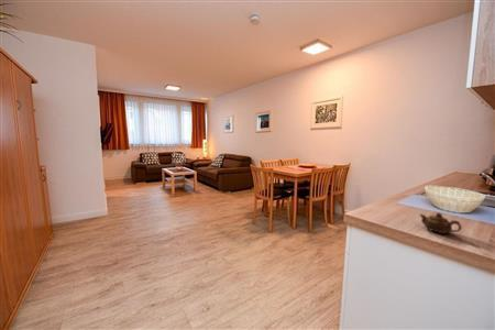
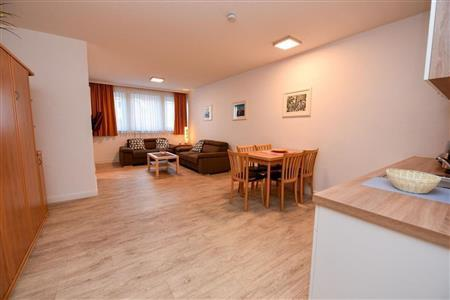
- teapot [418,211,463,234]
